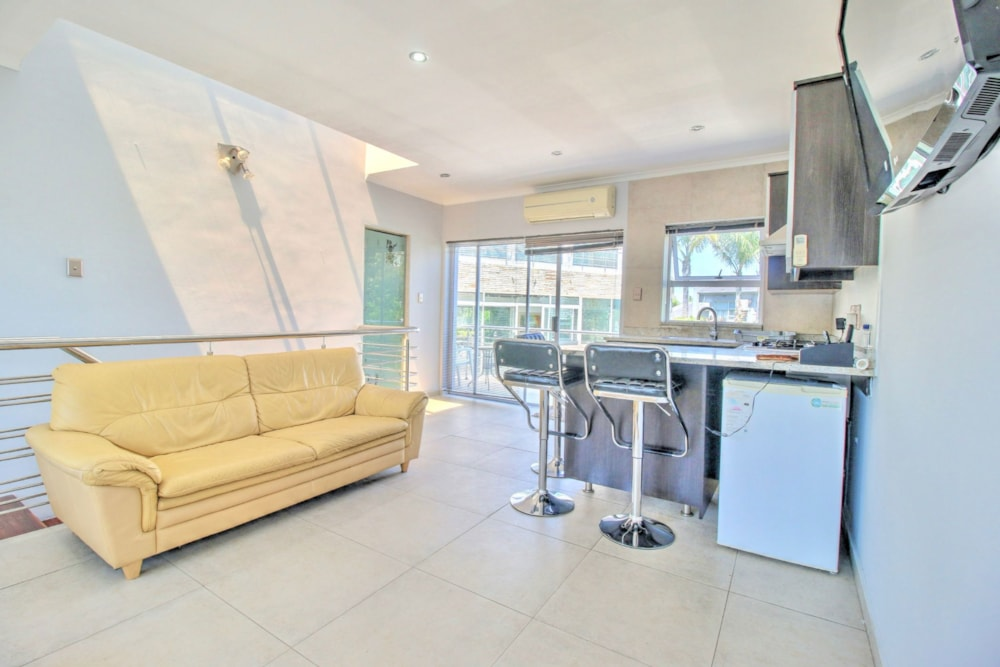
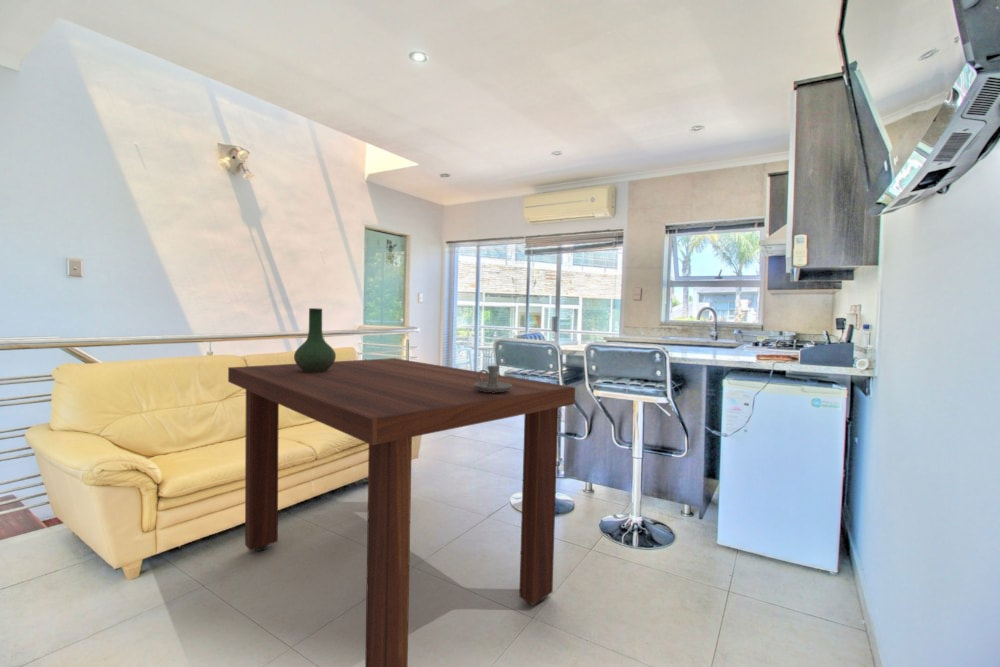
+ candle holder [474,365,512,393]
+ dining table [227,357,576,667]
+ vase [293,307,337,372]
